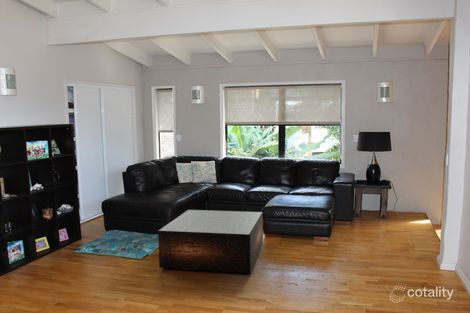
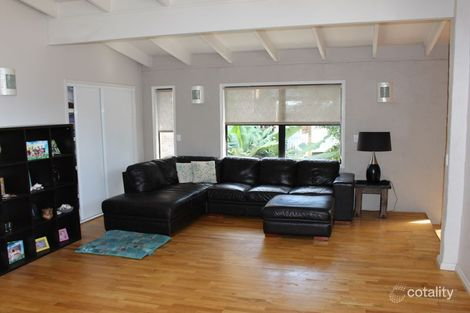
- coffee table [157,209,264,274]
